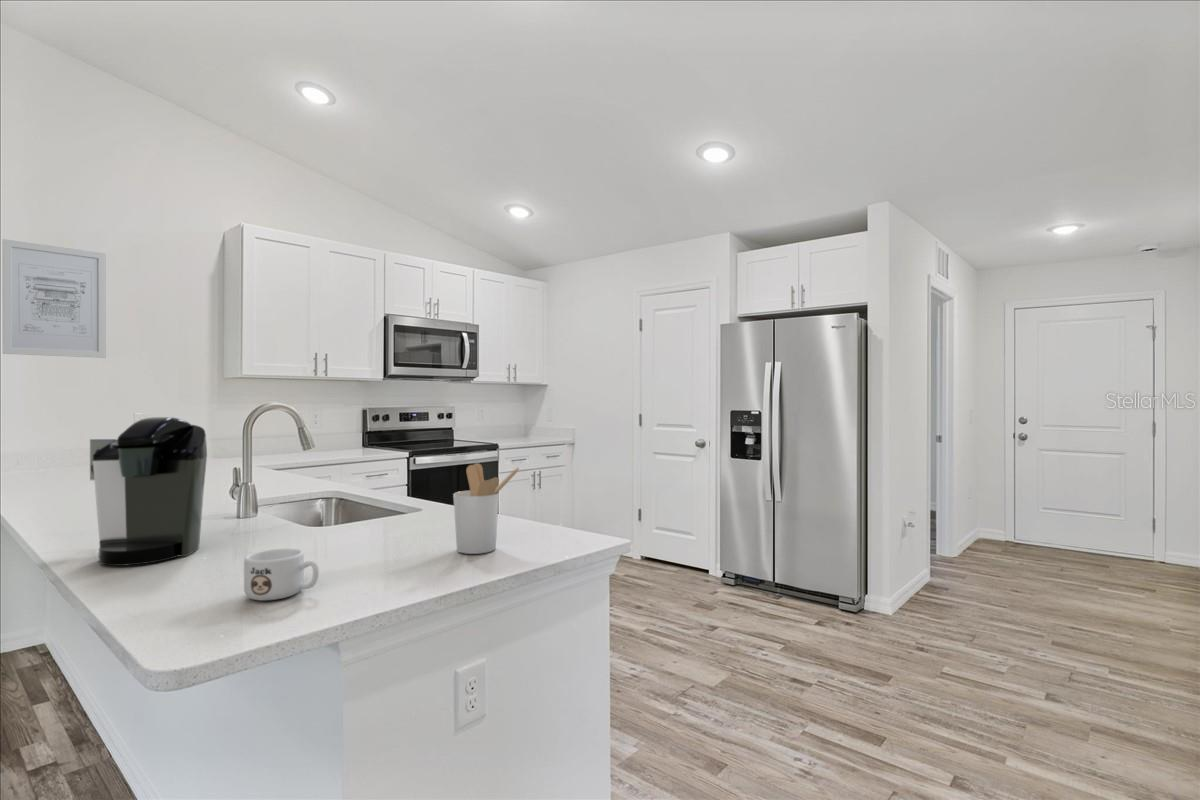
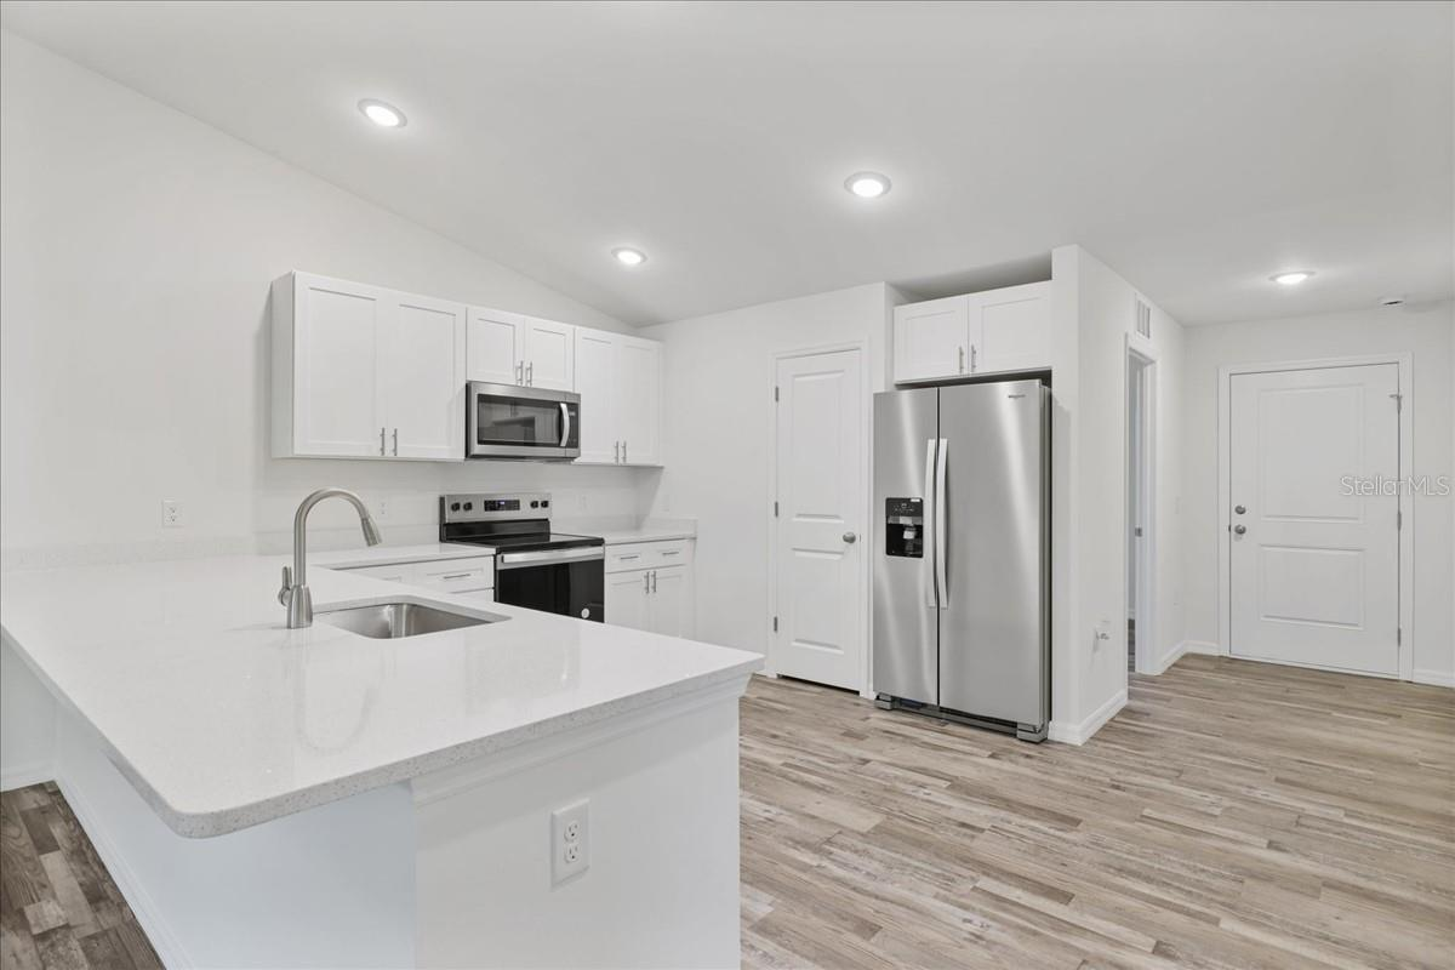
- utensil holder [452,462,520,555]
- mug [243,547,320,602]
- wall art [2,238,107,359]
- coffee maker [89,416,208,567]
